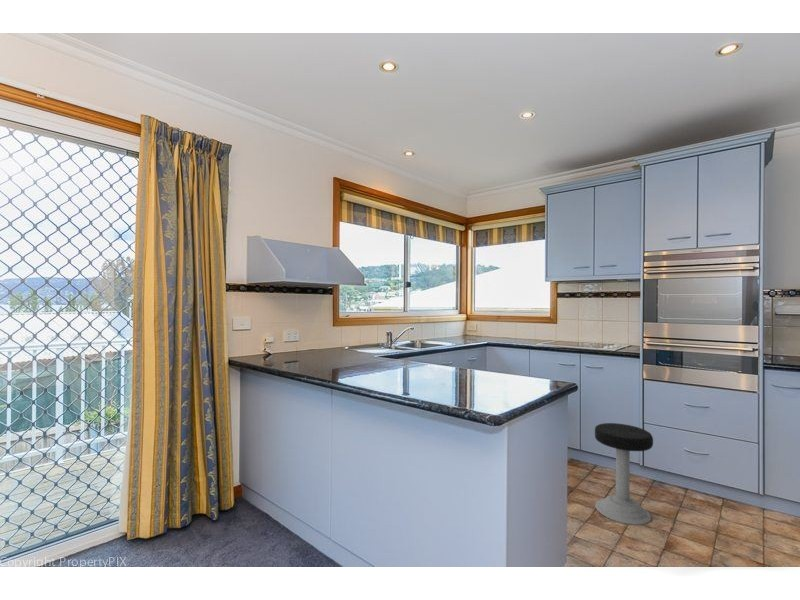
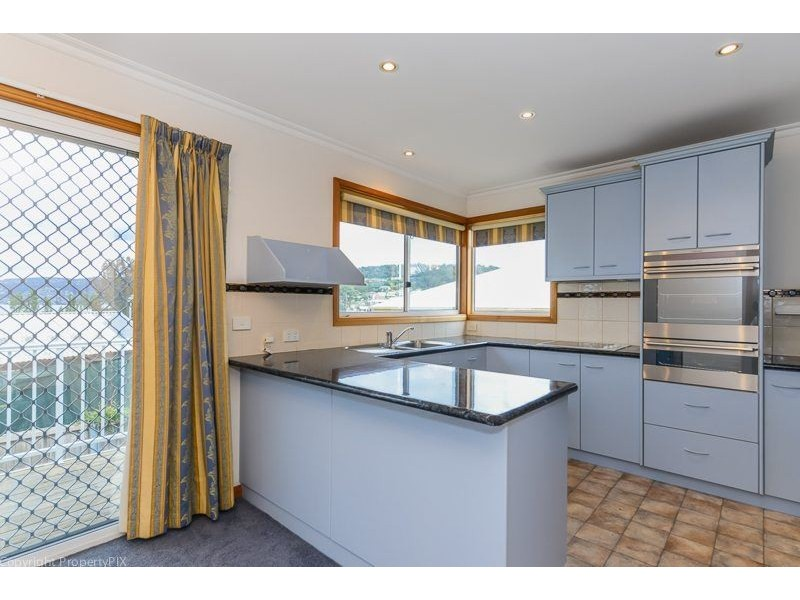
- stool [594,422,654,526]
